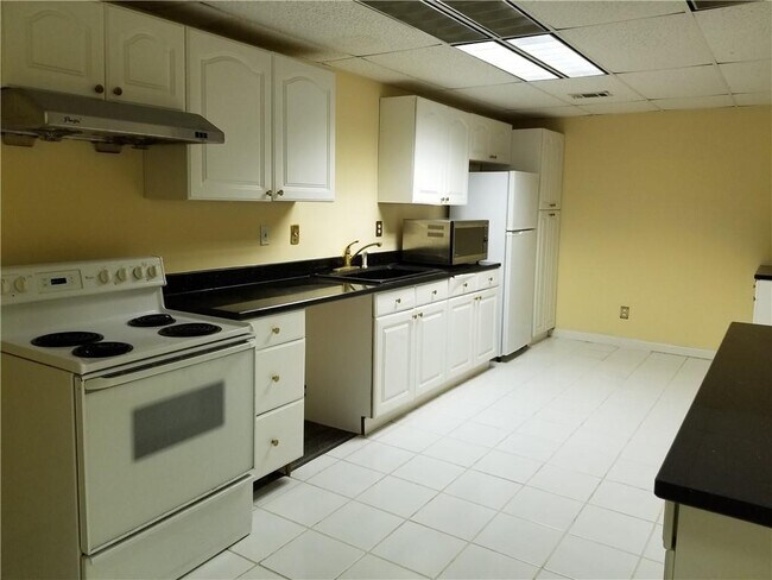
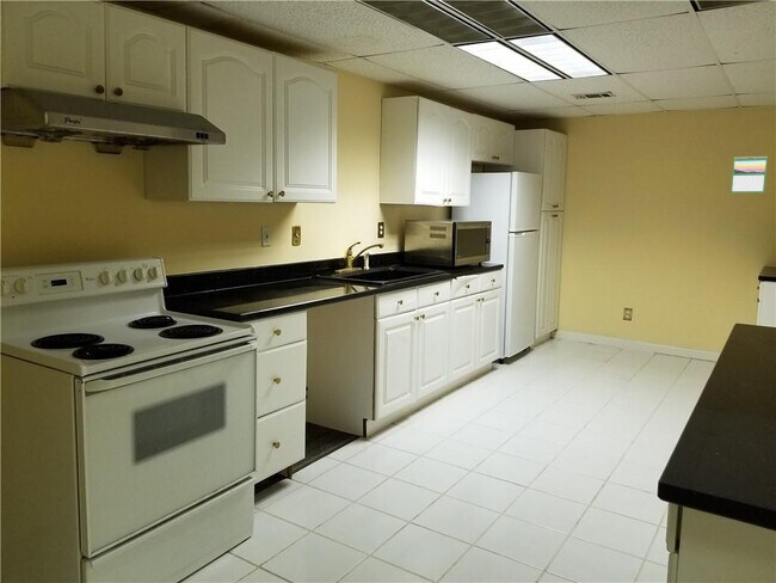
+ calendar [729,155,769,194]
